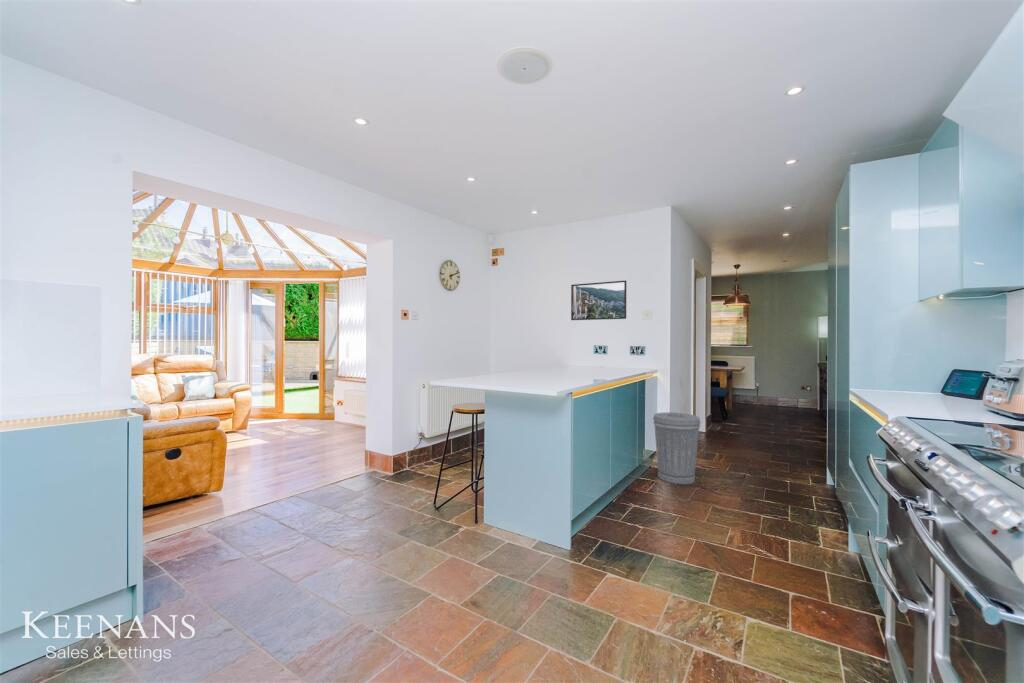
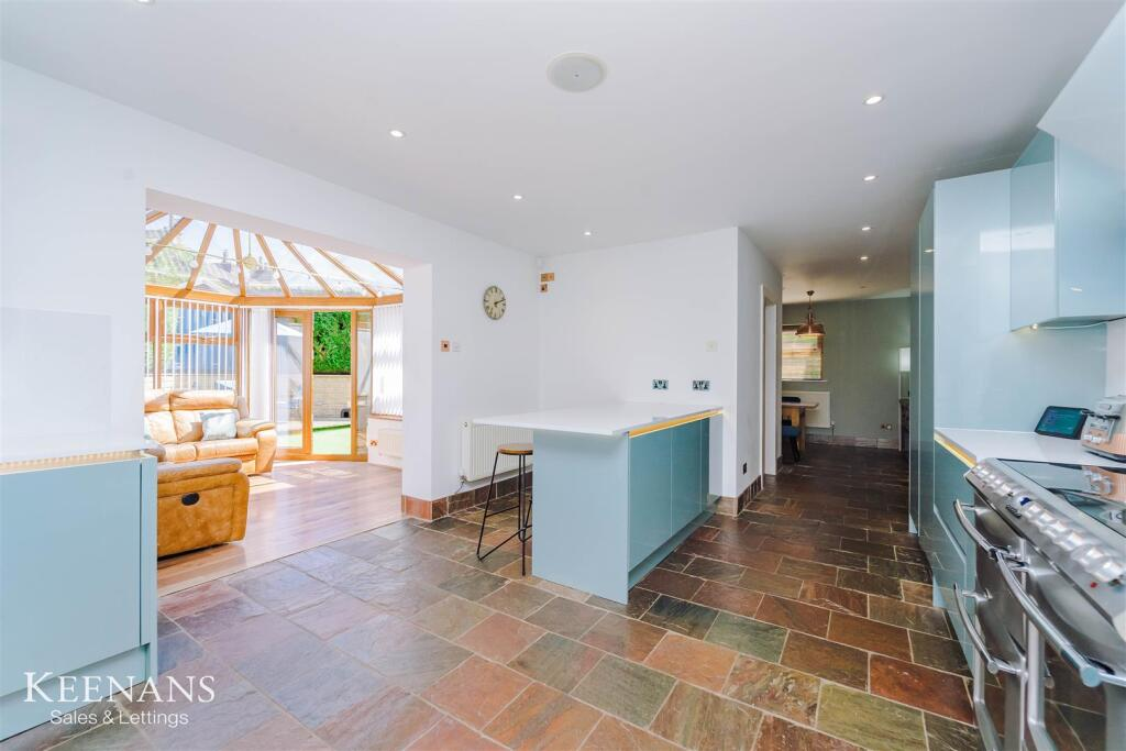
- trash can [652,411,701,485]
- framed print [570,280,628,321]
